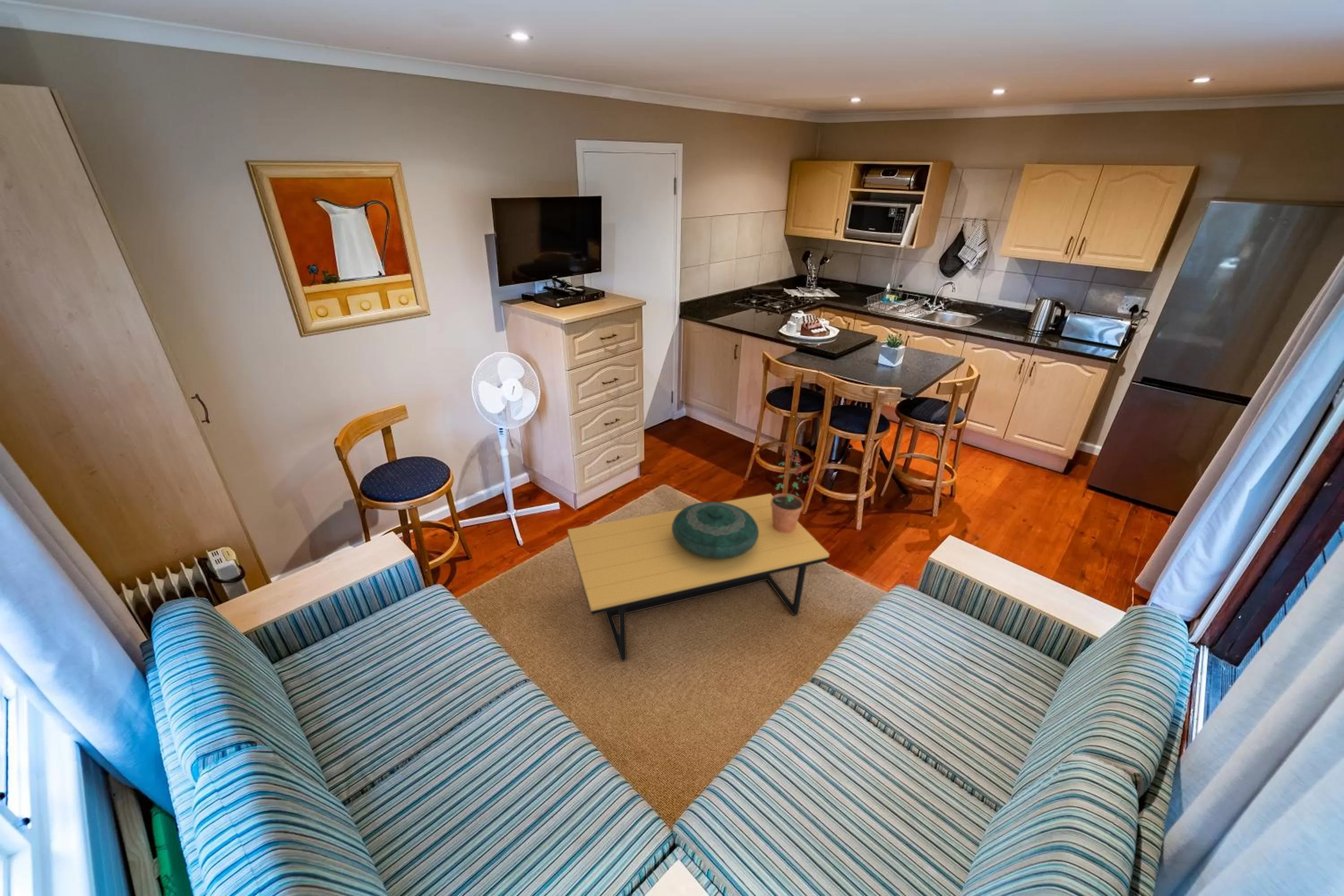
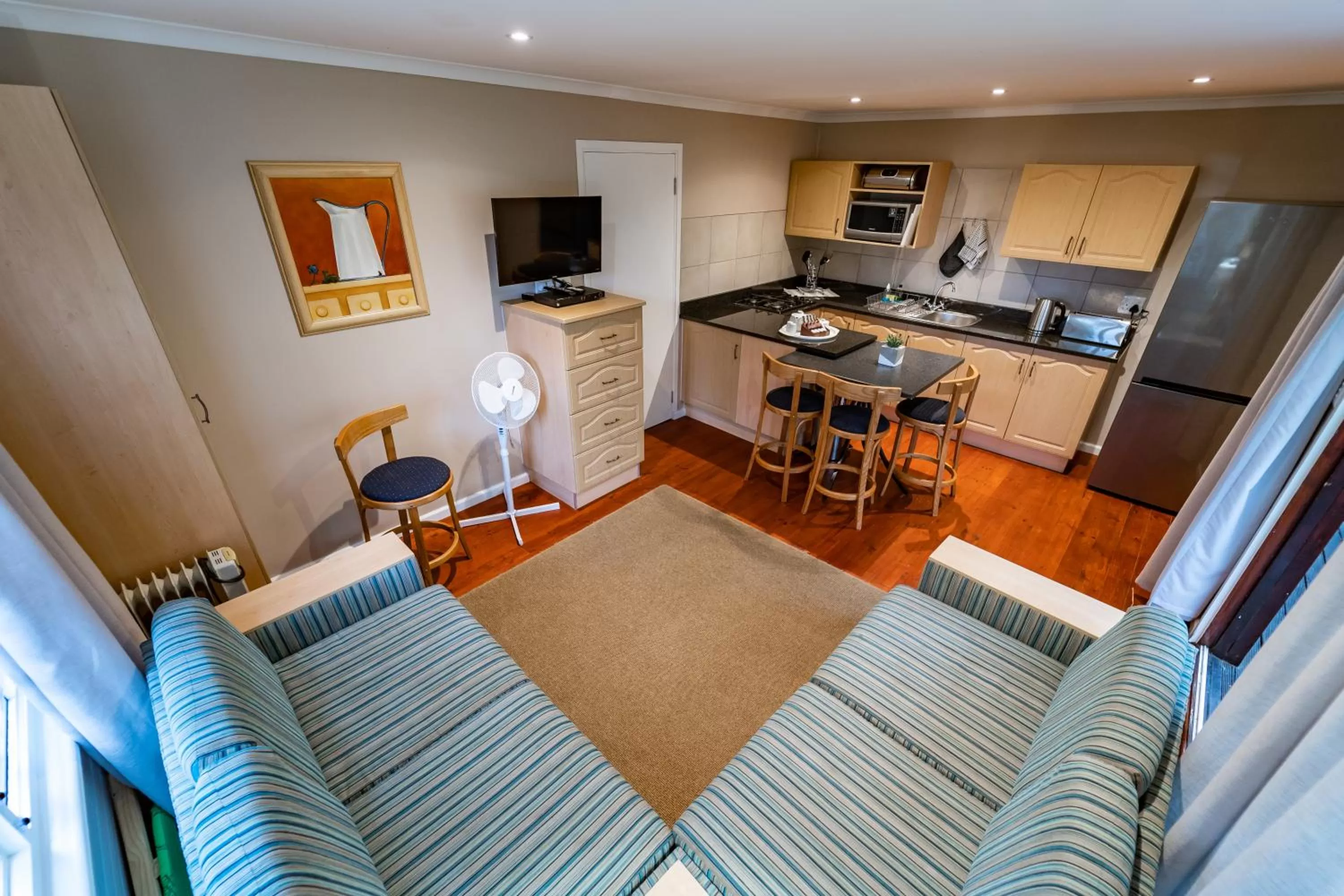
- decorative bowl [672,501,759,560]
- coffee table [567,493,830,662]
- potted plant [771,443,819,533]
